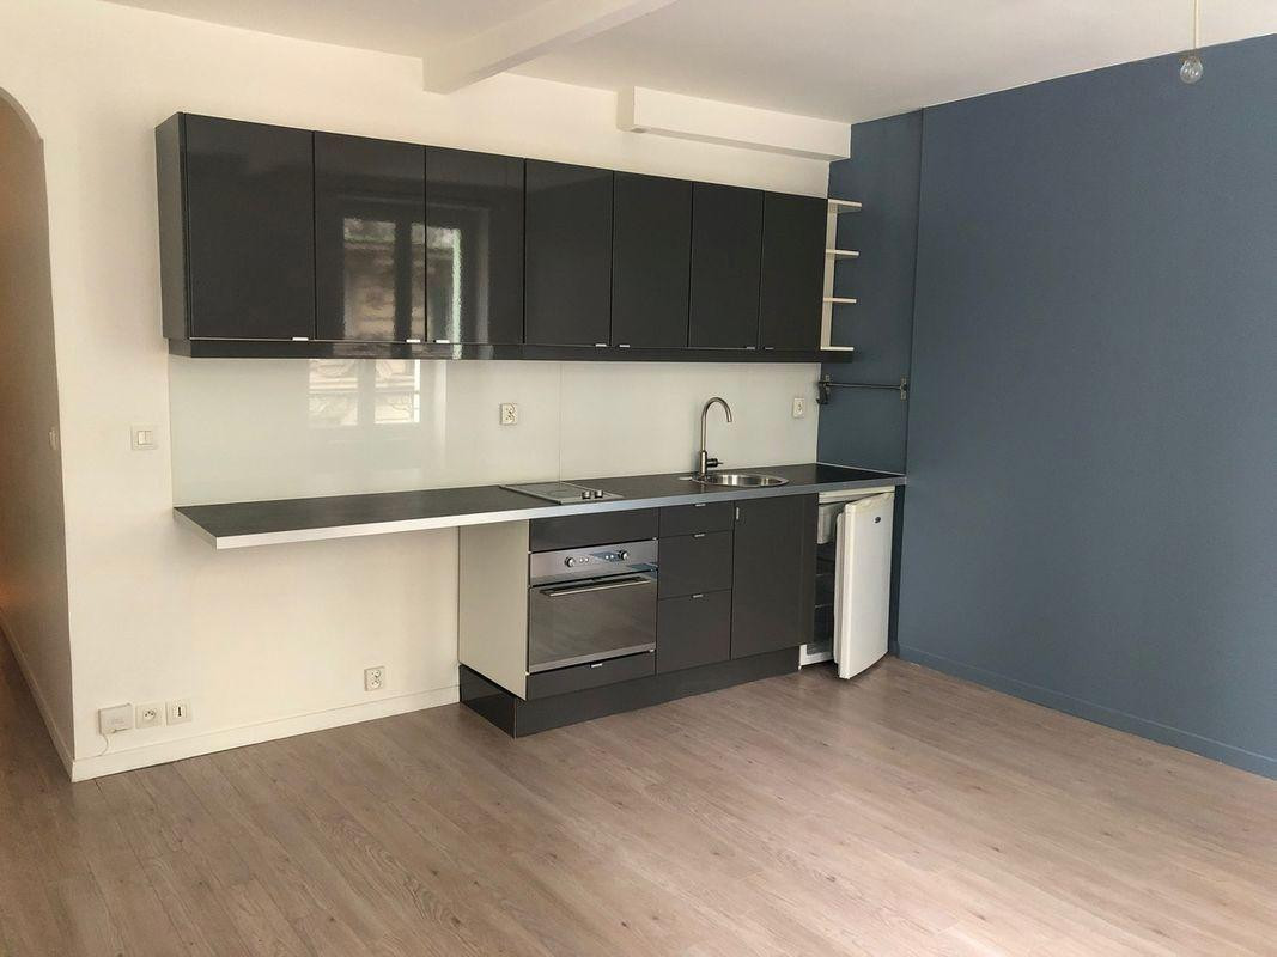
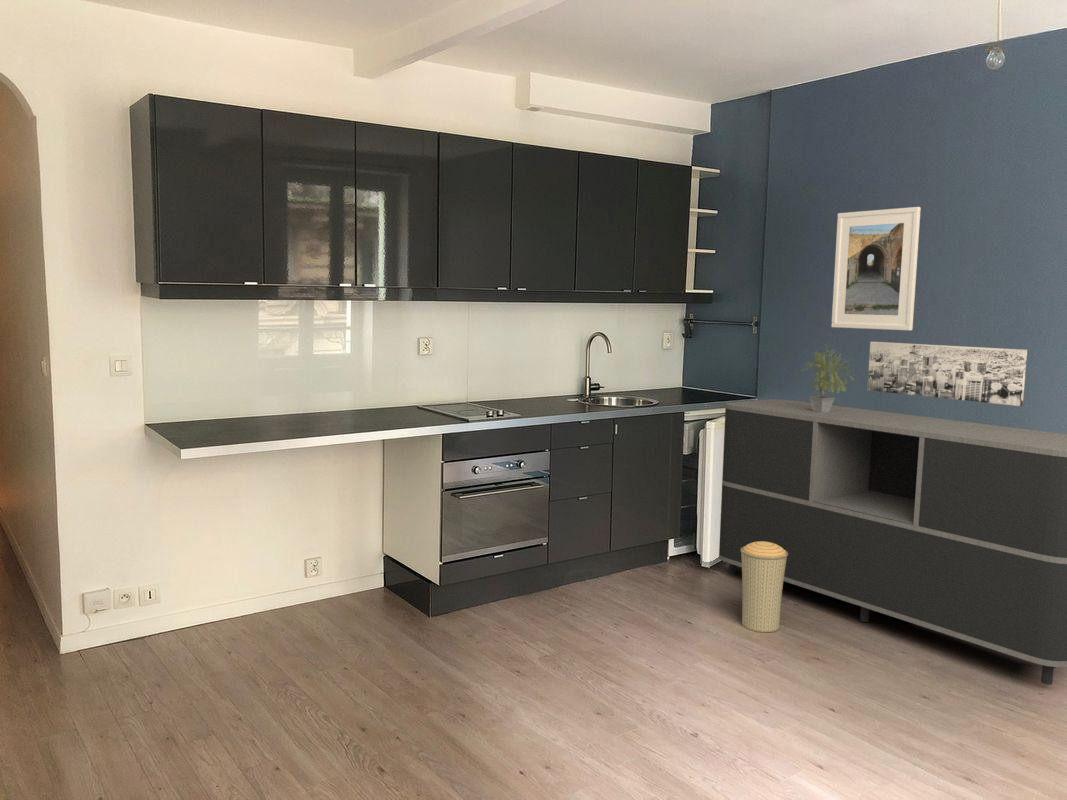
+ sideboard [718,398,1067,686]
+ wall art [866,341,1028,407]
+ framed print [830,206,922,331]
+ trash can [740,541,788,633]
+ potted plant [800,343,860,413]
